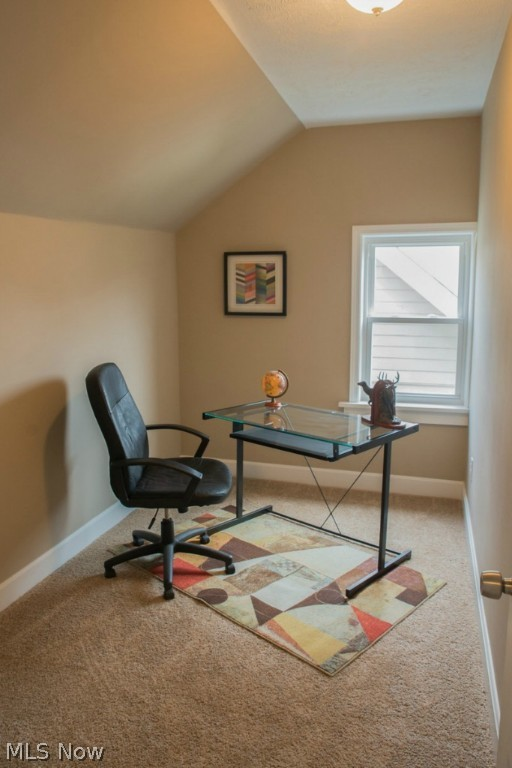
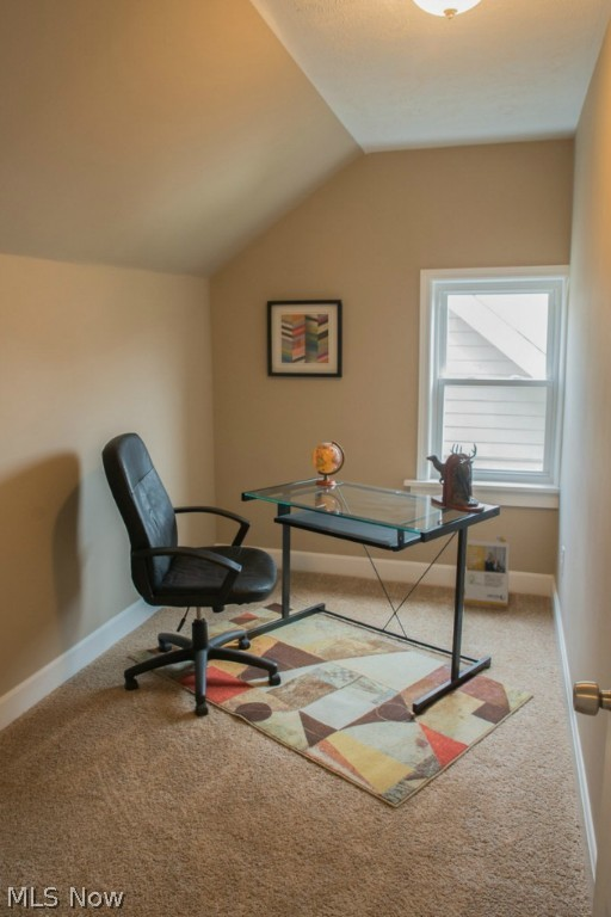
+ cardboard box [463,533,511,608]
